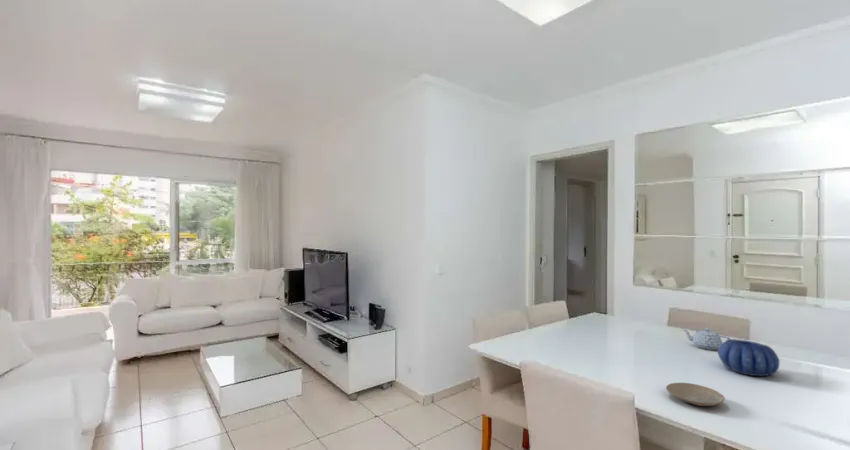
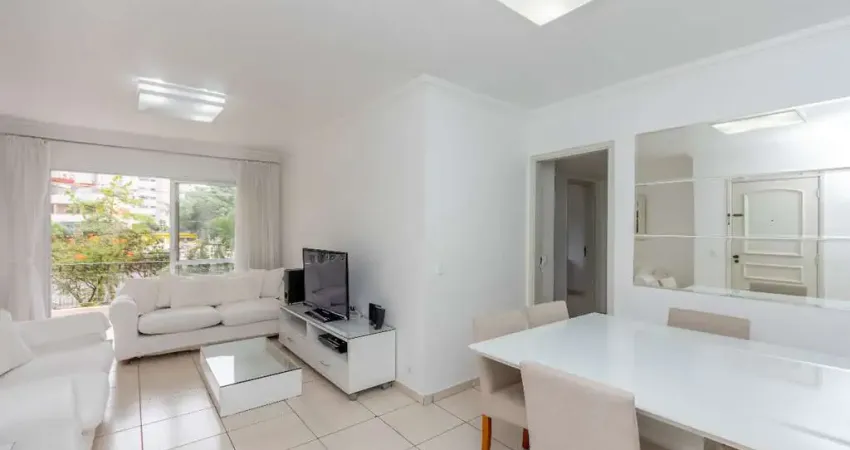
- plate [665,382,726,407]
- decorative bowl [717,338,780,377]
- teapot [681,327,731,351]
